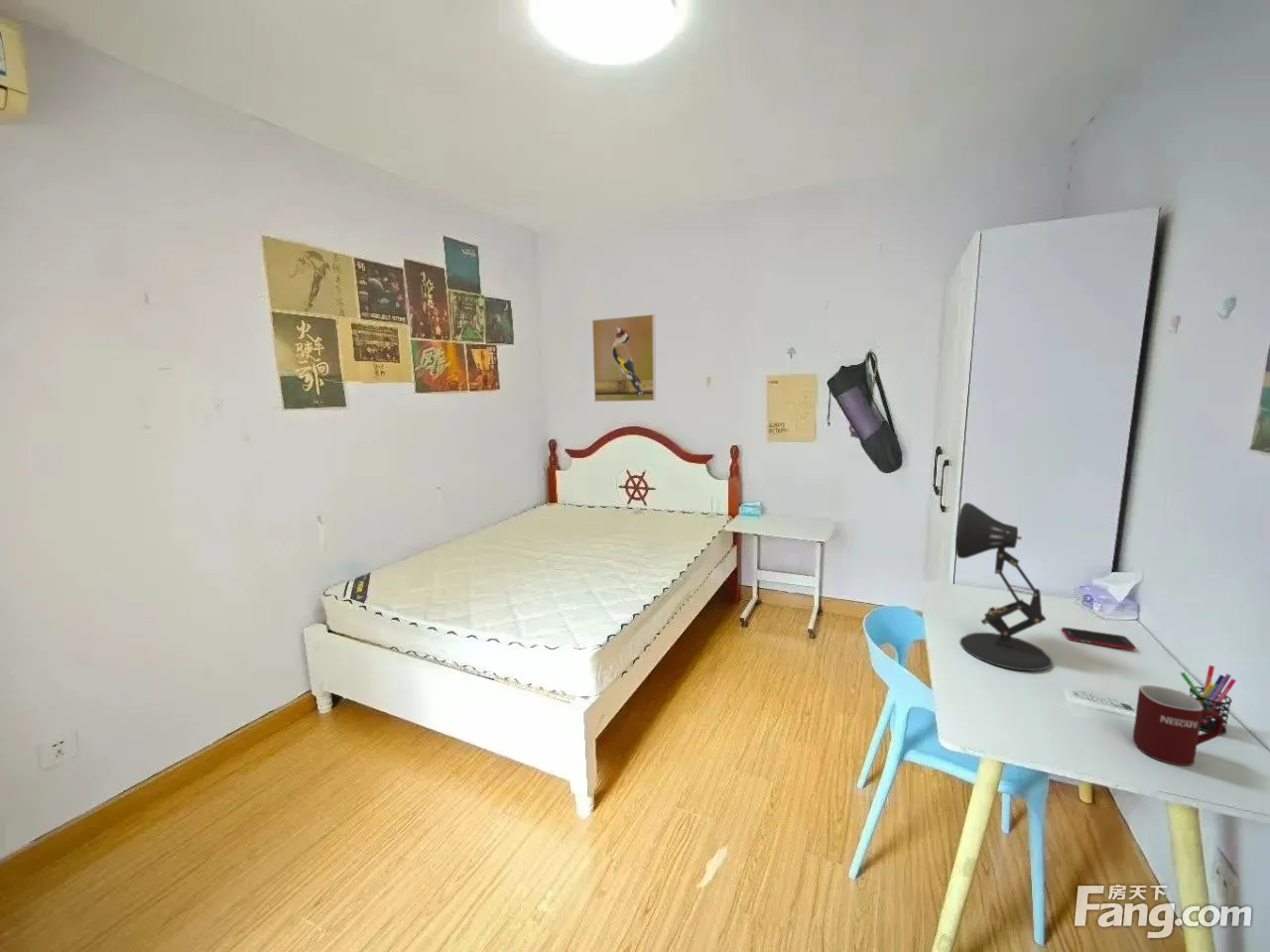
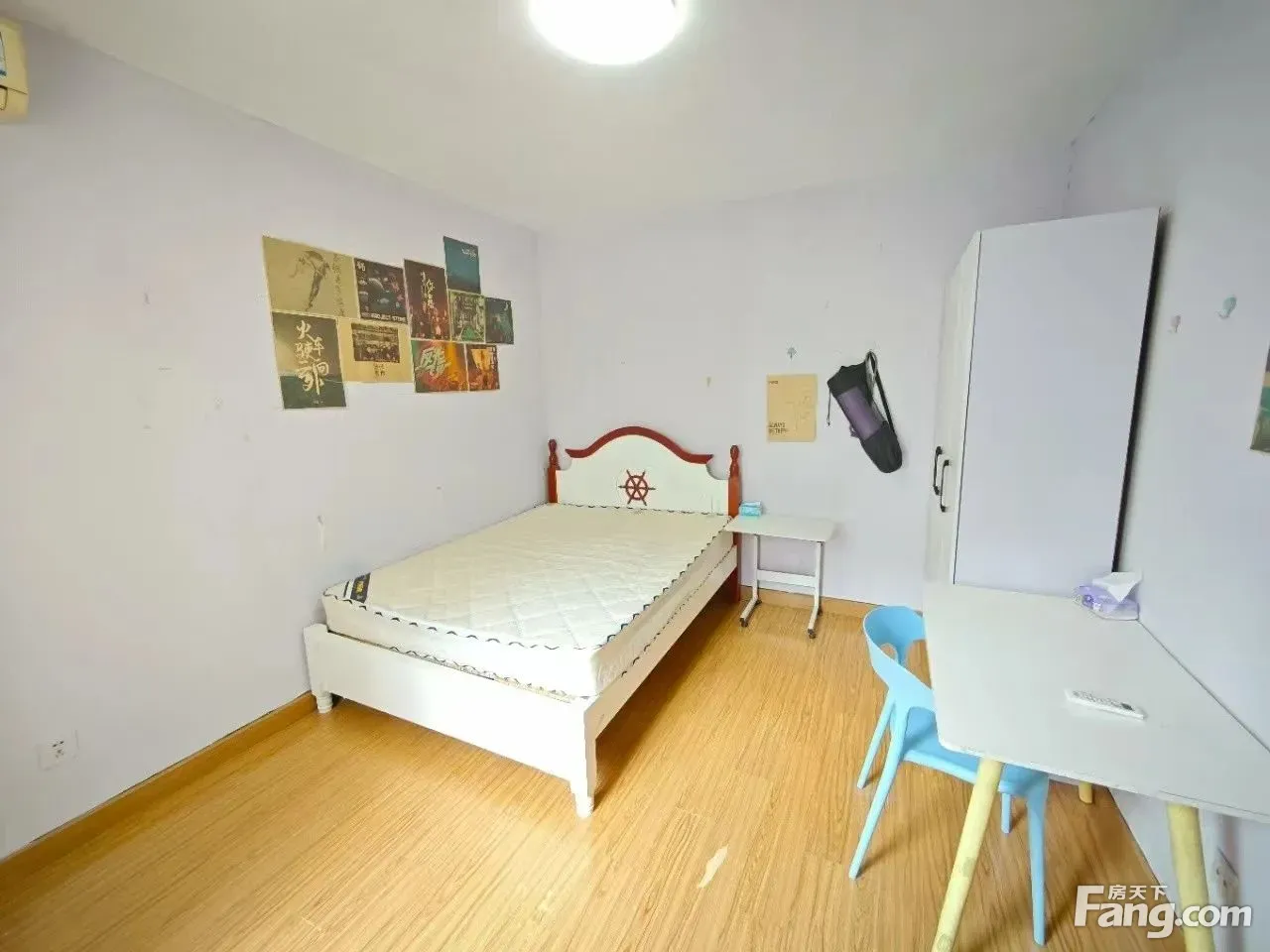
- desk lamp [954,502,1053,671]
- cell phone [1061,627,1137,651]
- pen holder [1180,664,1237,735]
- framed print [591,313,657,403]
- mug [1132,684,1224,767]
